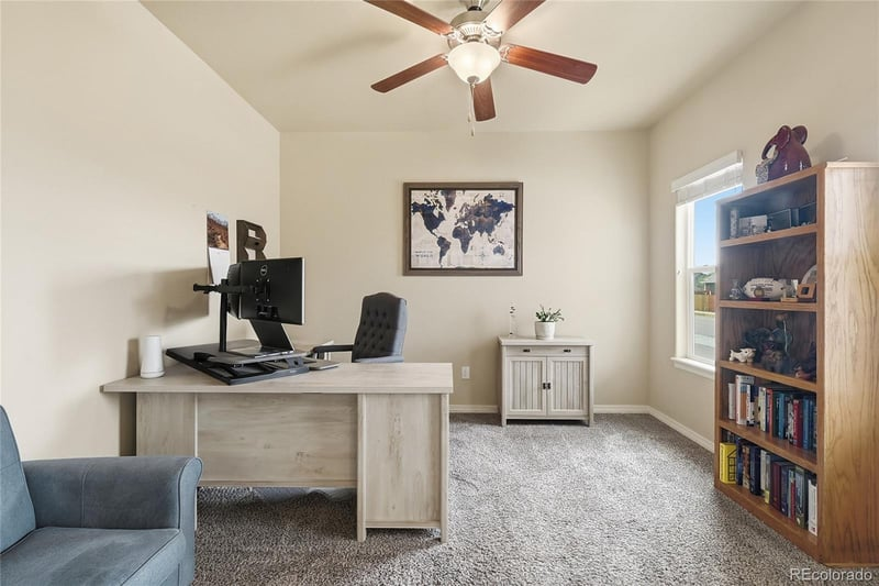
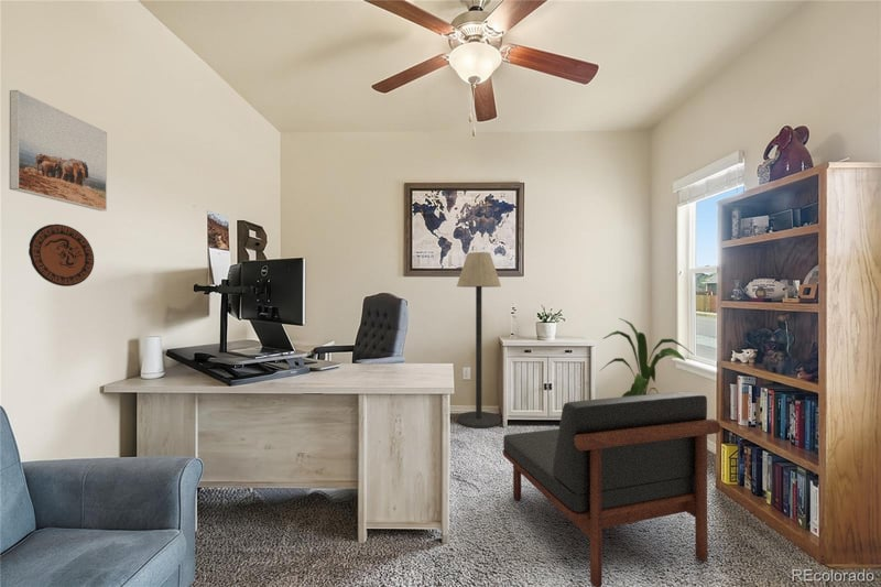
+ floor lamp [456,251,502,430]
+ armchair [502,391,722,587]
+ decorative plate [28,224,95,287]
+ house plant [599,317,694,398]
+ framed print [9,89,108,211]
